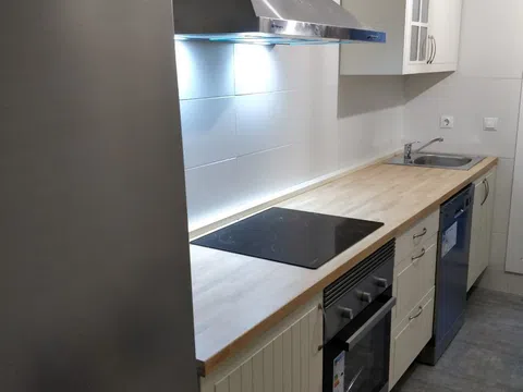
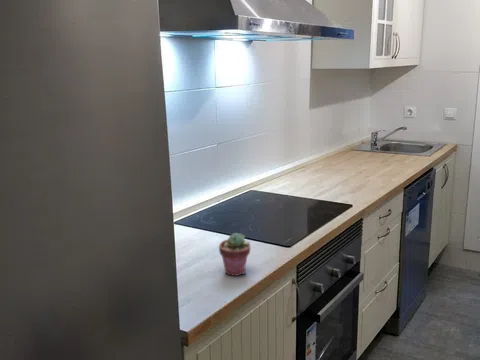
+ potted succulent [218,232,251,277]
